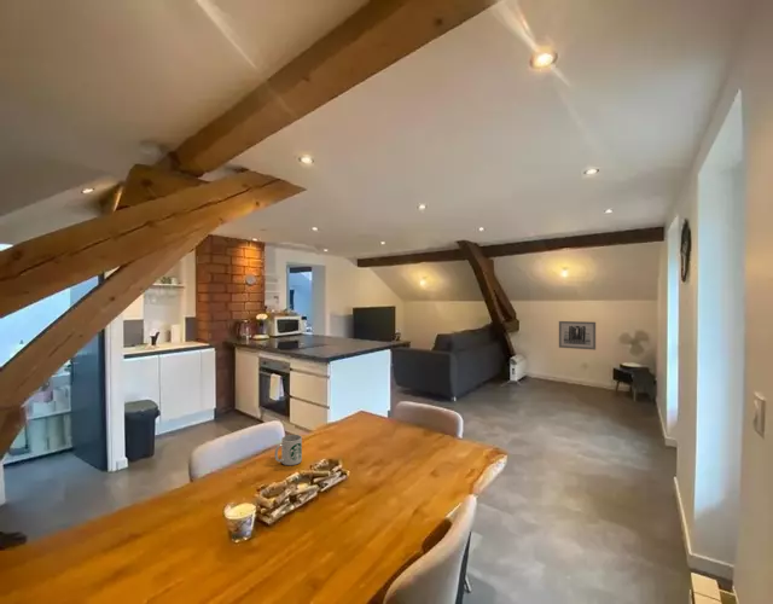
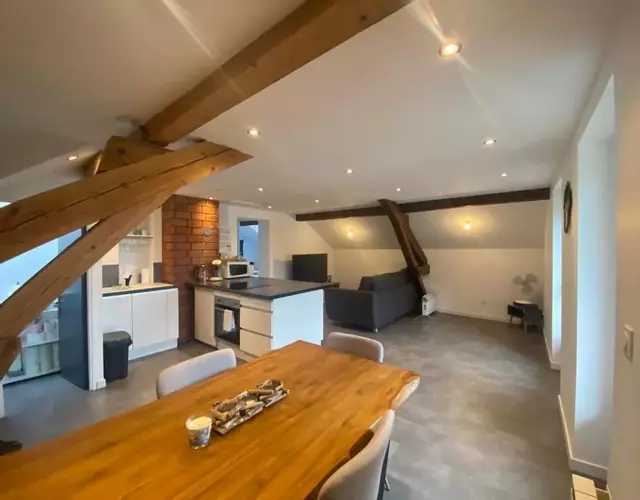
- wall art [558,320,597,352]
- mug [274,434,303,466]
